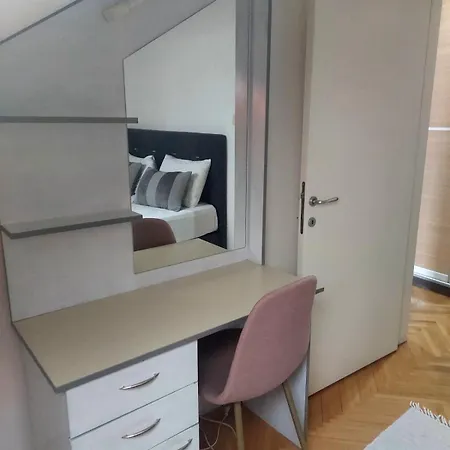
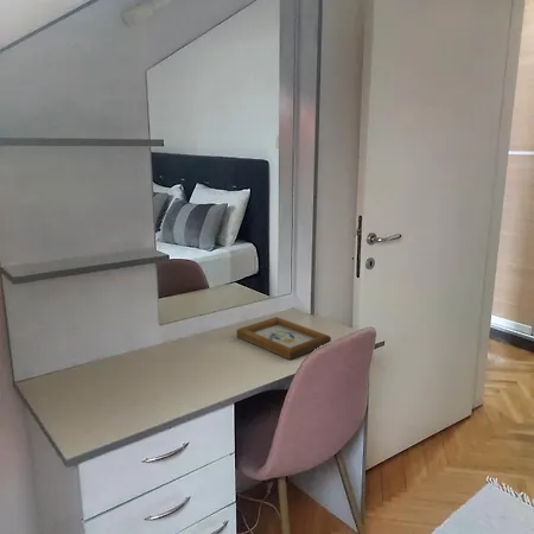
+ picture frame [235,316,332,361]
